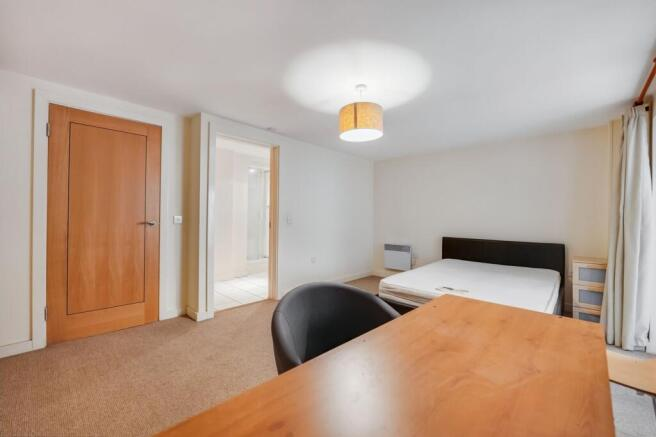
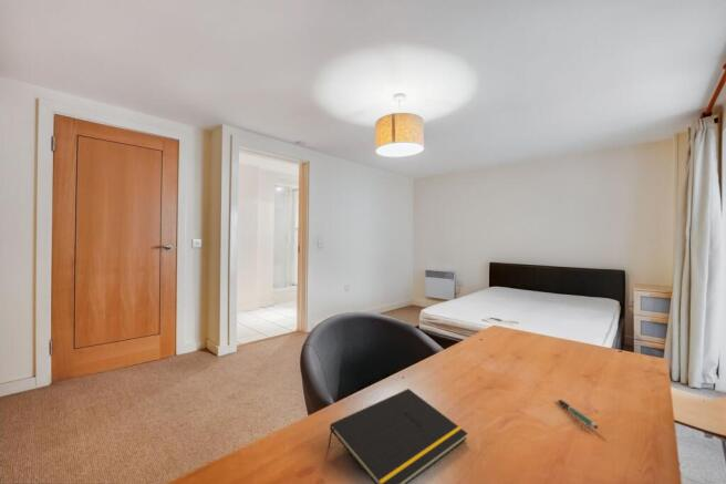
+ pen [556,398,599,430]
+ notepad [326,388,469,484]
